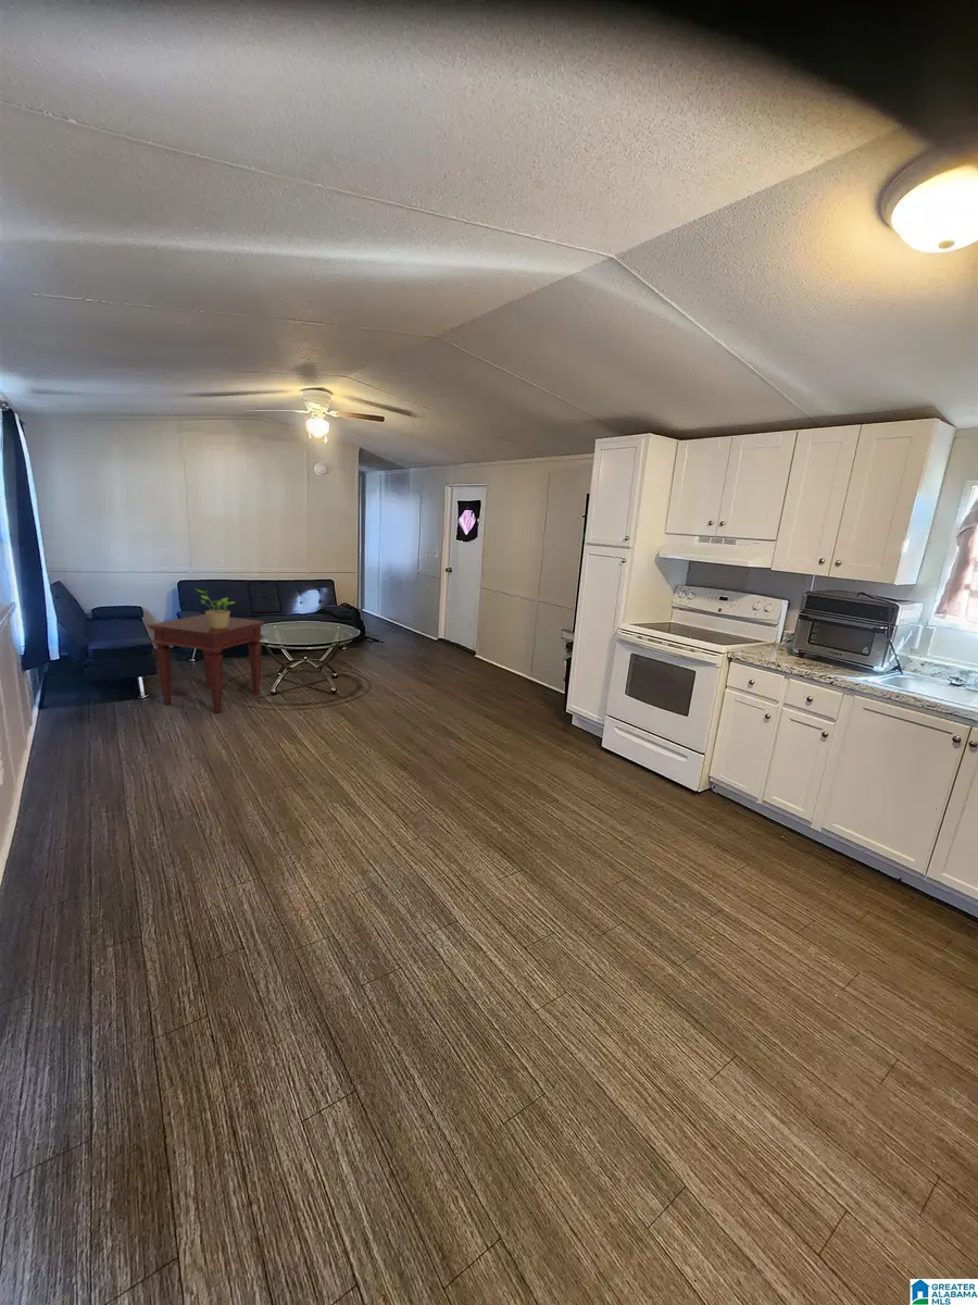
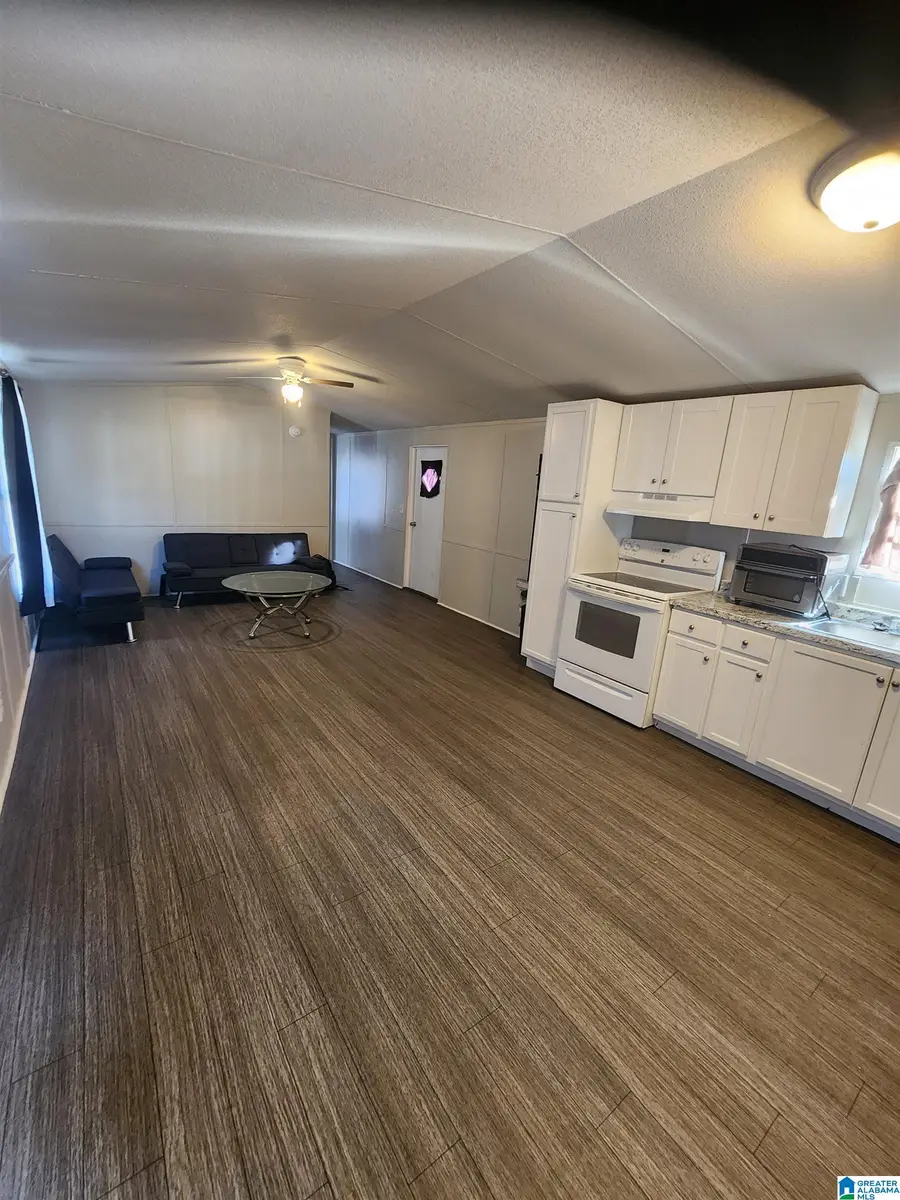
- side table [146,613,266,713]
- potted plant [193,587,237,629]
